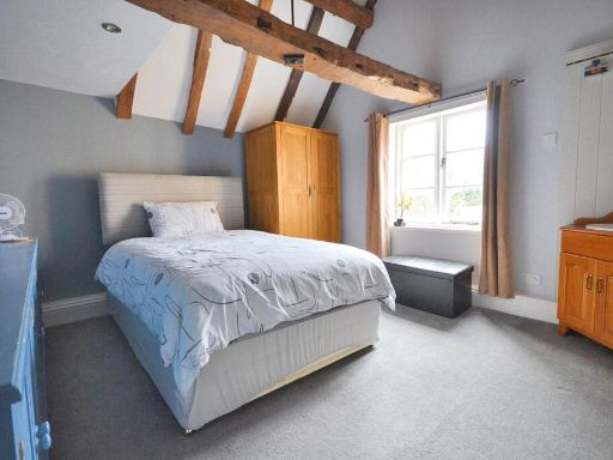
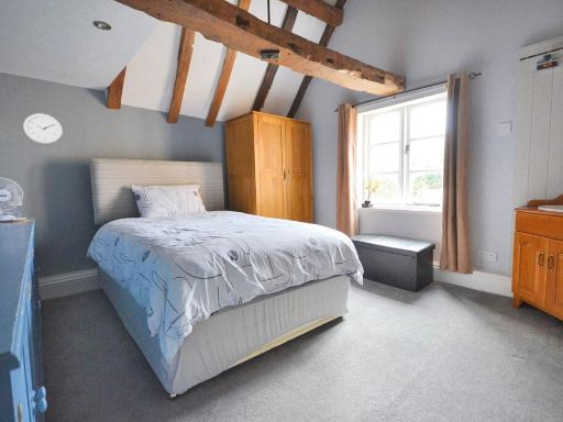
+ wall clock [22,113,64,145]
